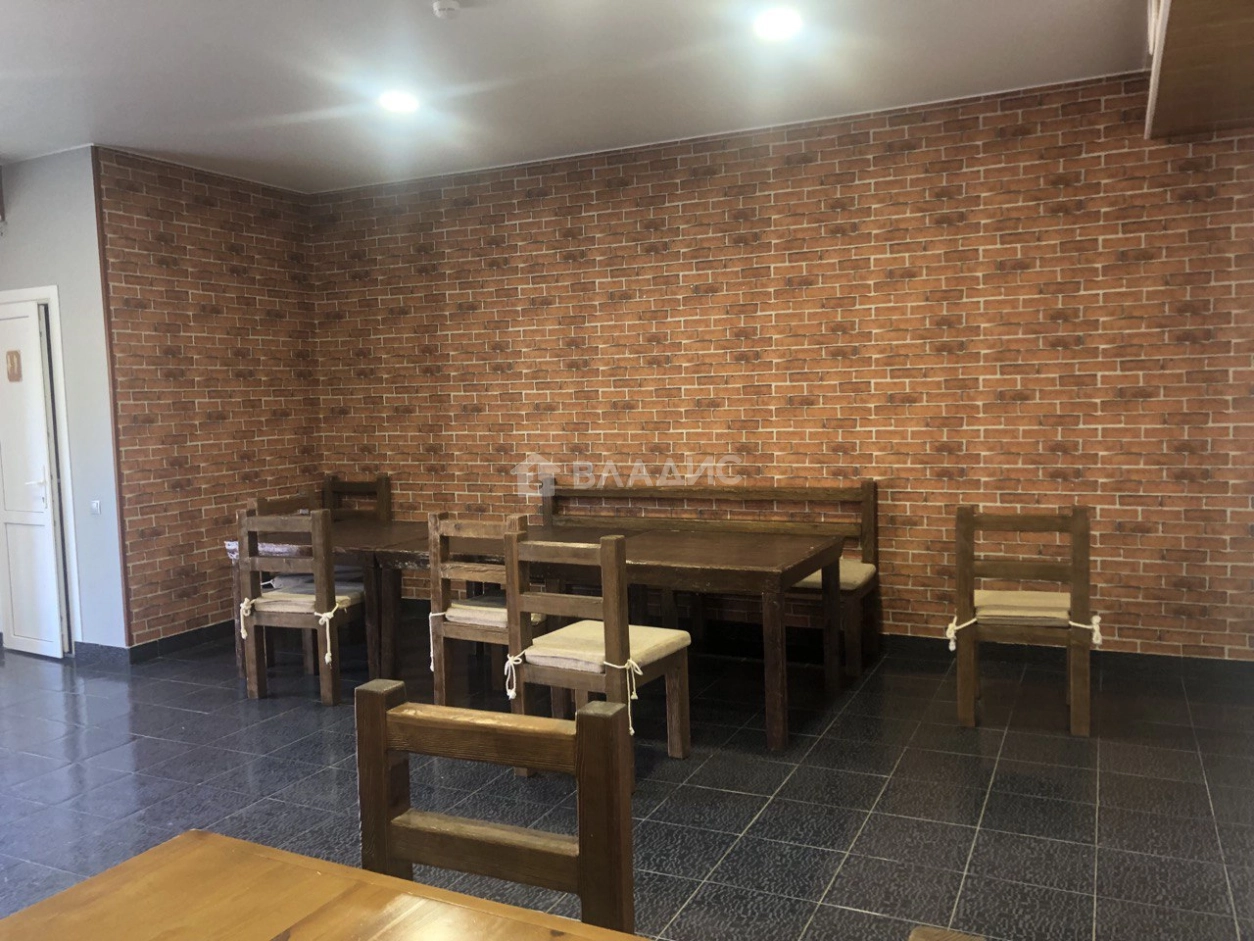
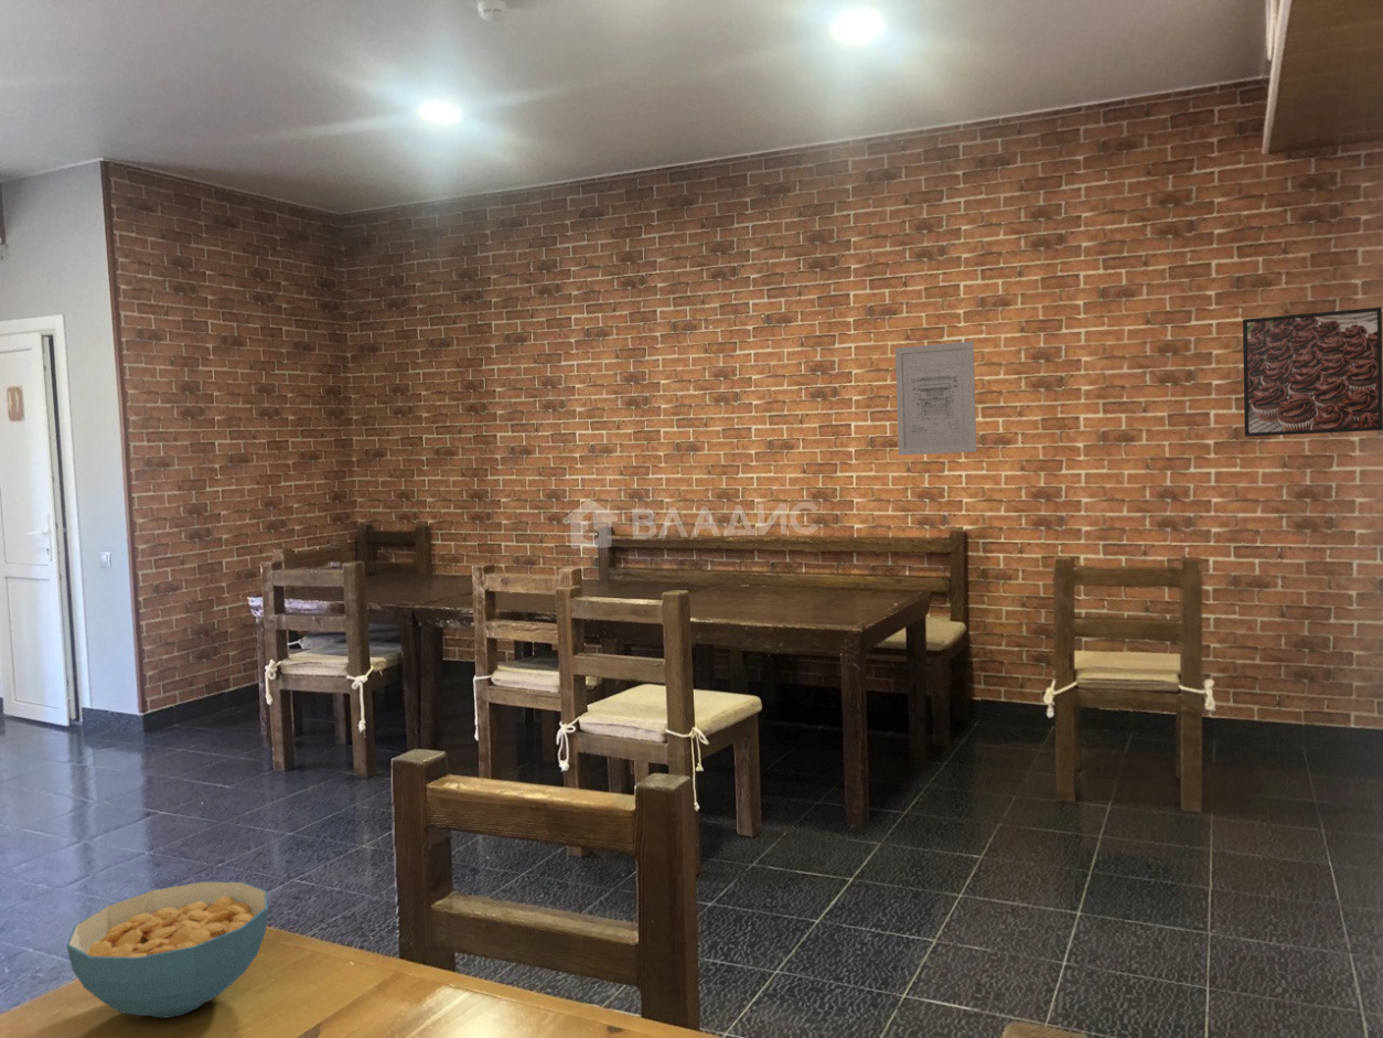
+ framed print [1242,307,1383,438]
+ cereal bowl [65,880,269,1018]
+ wall art [894,340,977,457]
